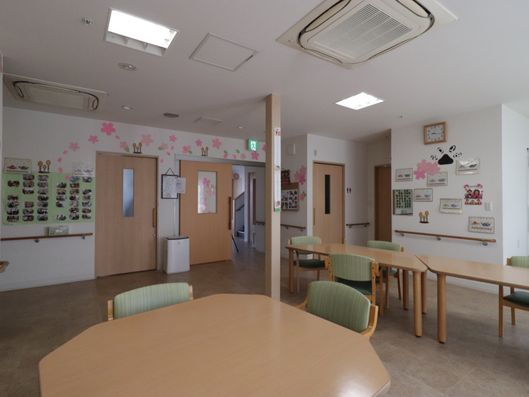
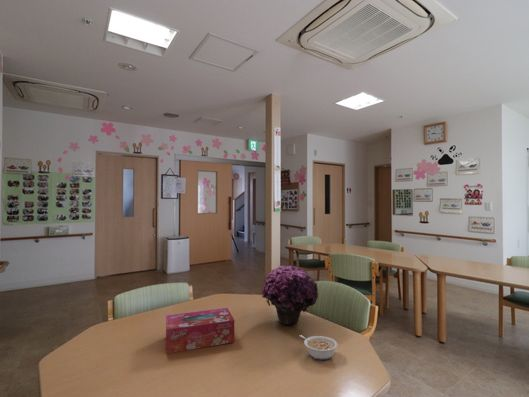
+ flower [261,265,319,326]
+ tissue box [165,307,235,354]
+ legume [298,334,339,361]
